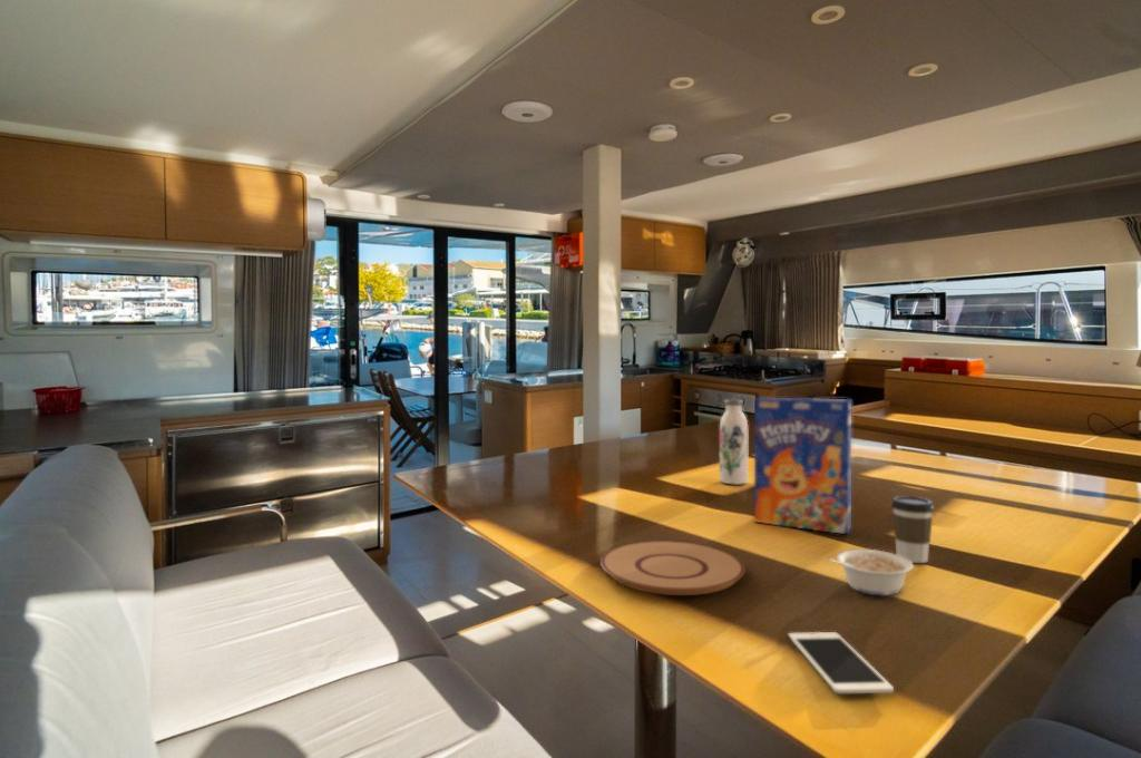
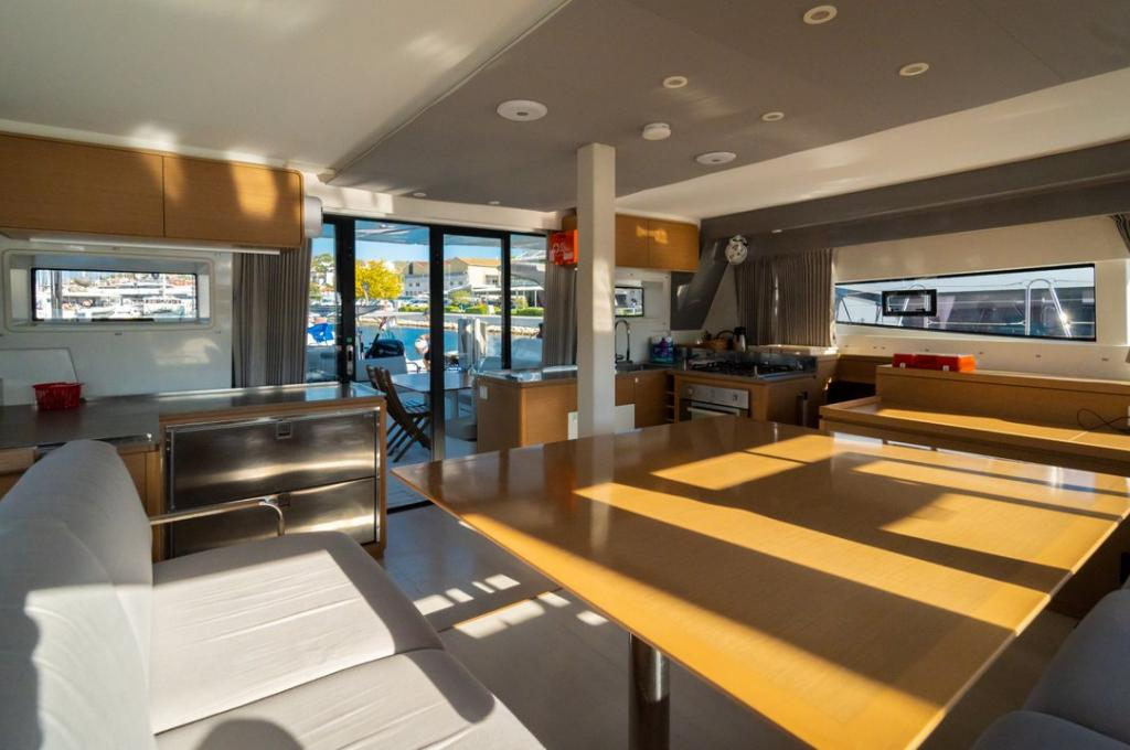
- cereal box [753,397,852,535]
- coffee cup [890,495,935,564]
- water bottle [719,398,749,485]
- cell phone [788,631,895,694]
- legume [827,548,915,596]
- plate [599,540,747,596]
